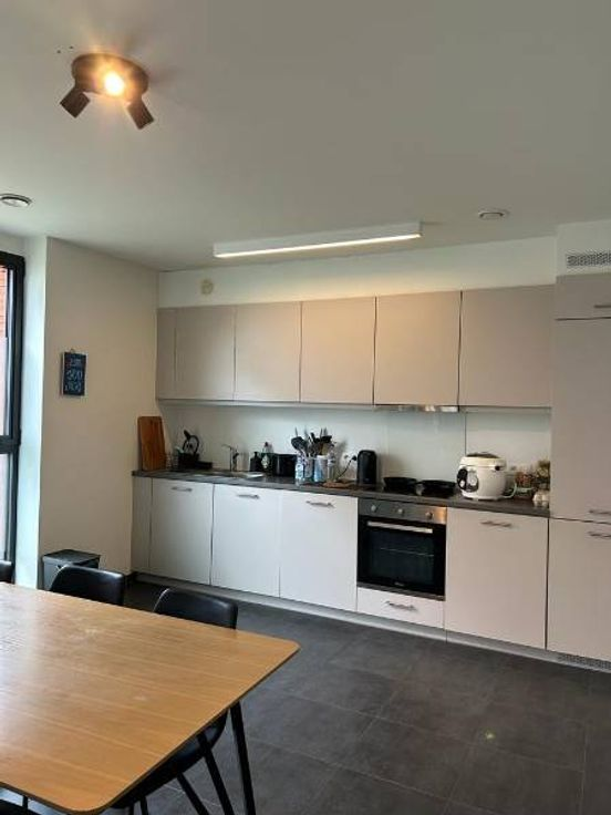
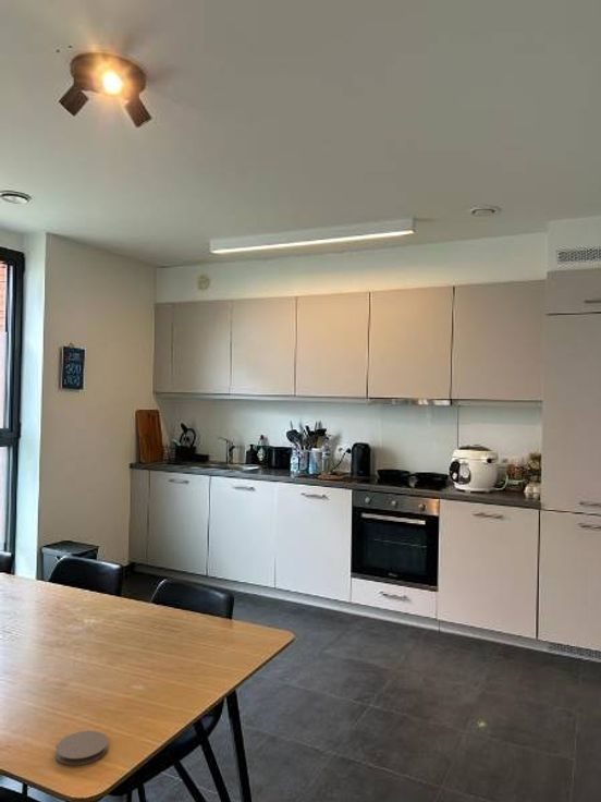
+ coaster [54,730,109,766]
